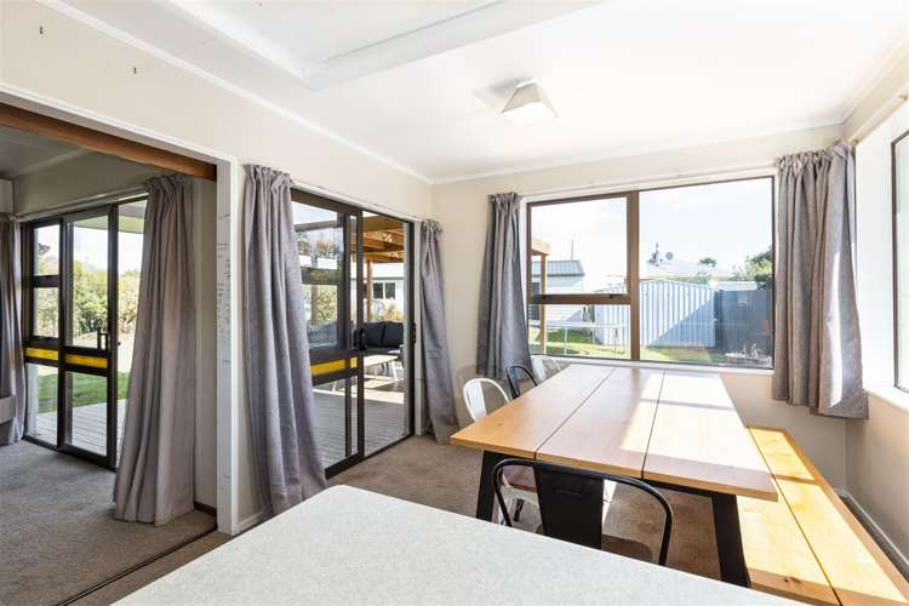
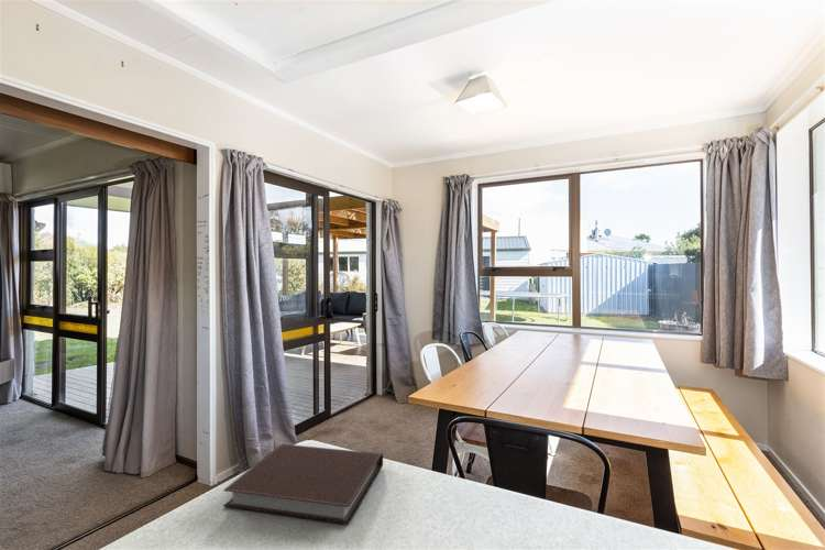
+ notebook [222,443,384,525]
